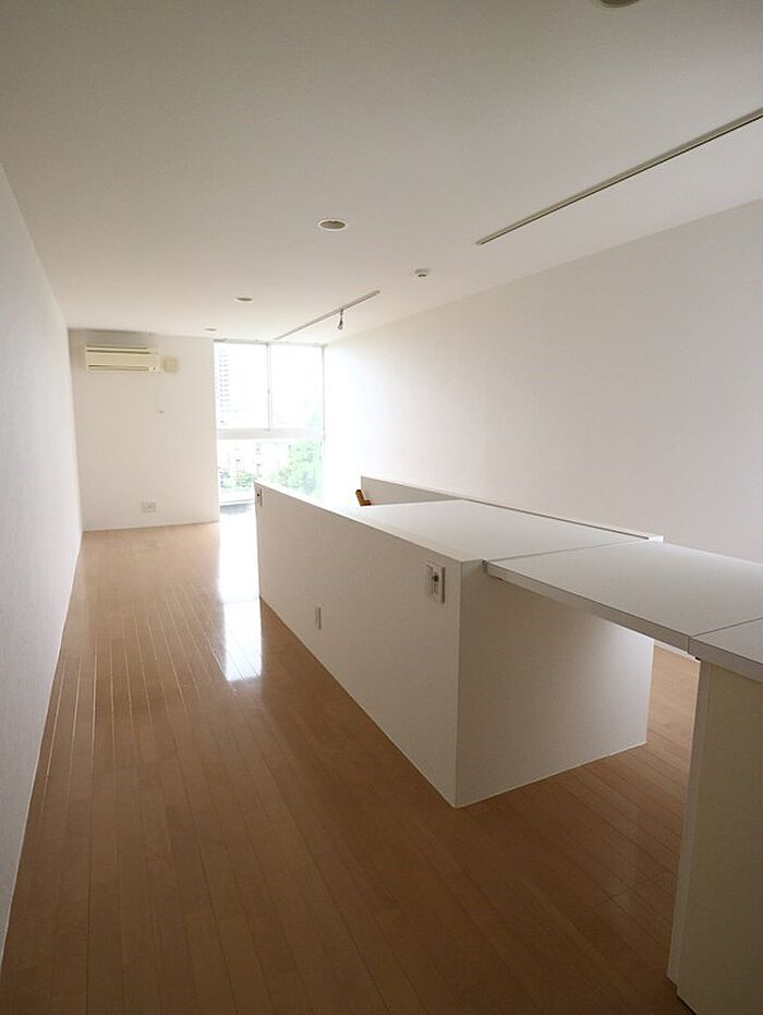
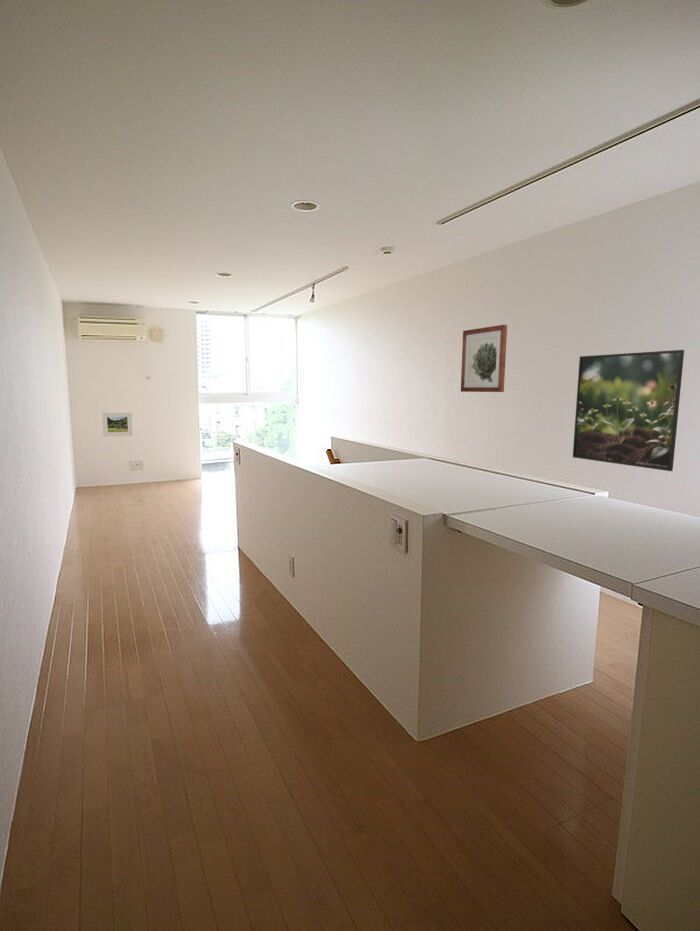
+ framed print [101,412,134,437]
+ wall art [460,324,508,393]
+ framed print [572,349,685,472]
